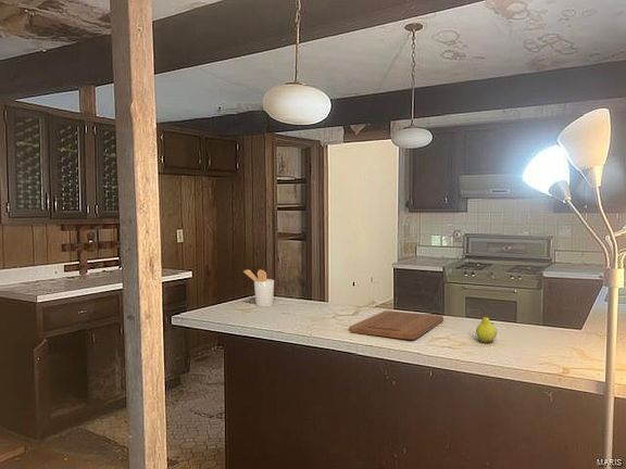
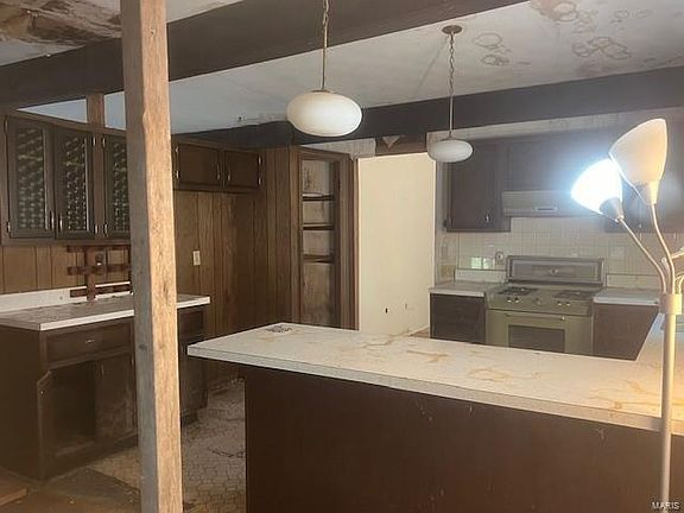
- fruit [475,308,498,344]
- cutting board [348,309,445,341]
- utensil holder [242,268,275,308]
